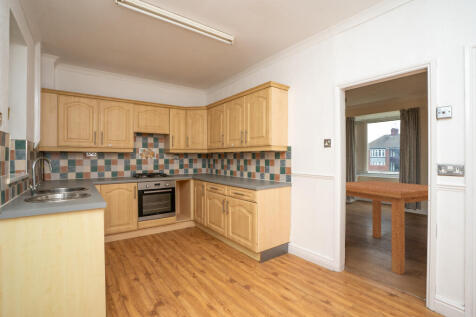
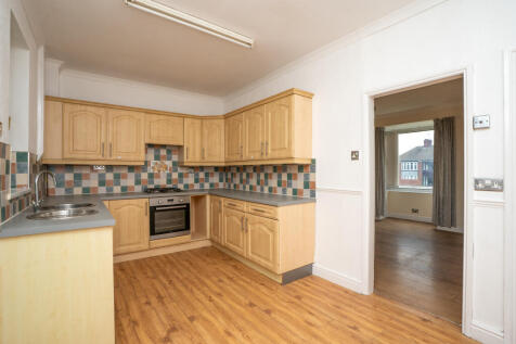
- dining table [345,180,429,276]
